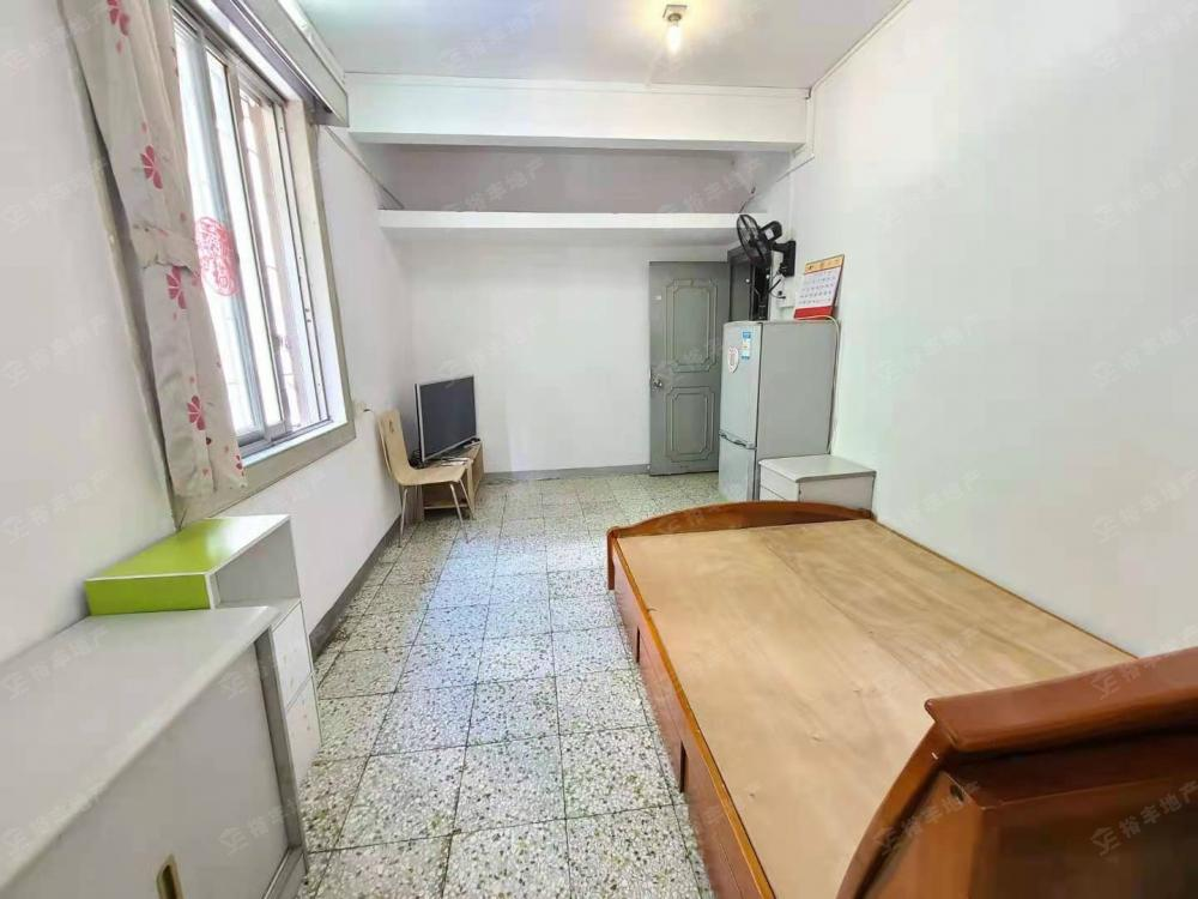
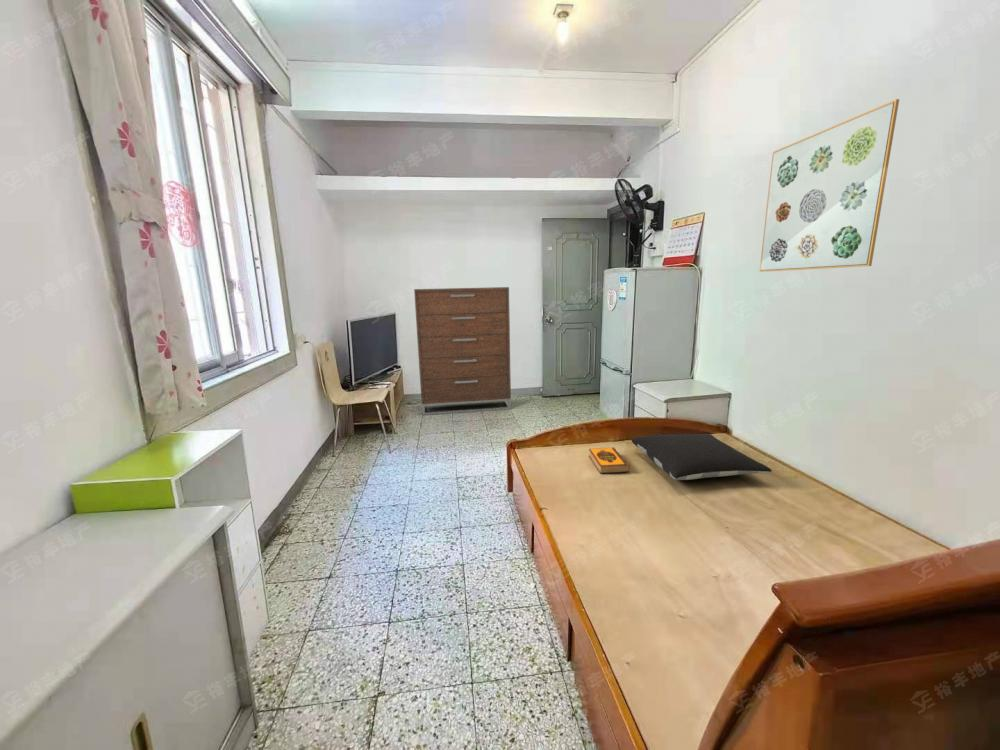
+ hardback book [588,446,631,475]
+ wall art [758,98,900,273]
+ pillow [631,433,773,481]
+ dresser [413,286,512,416]
